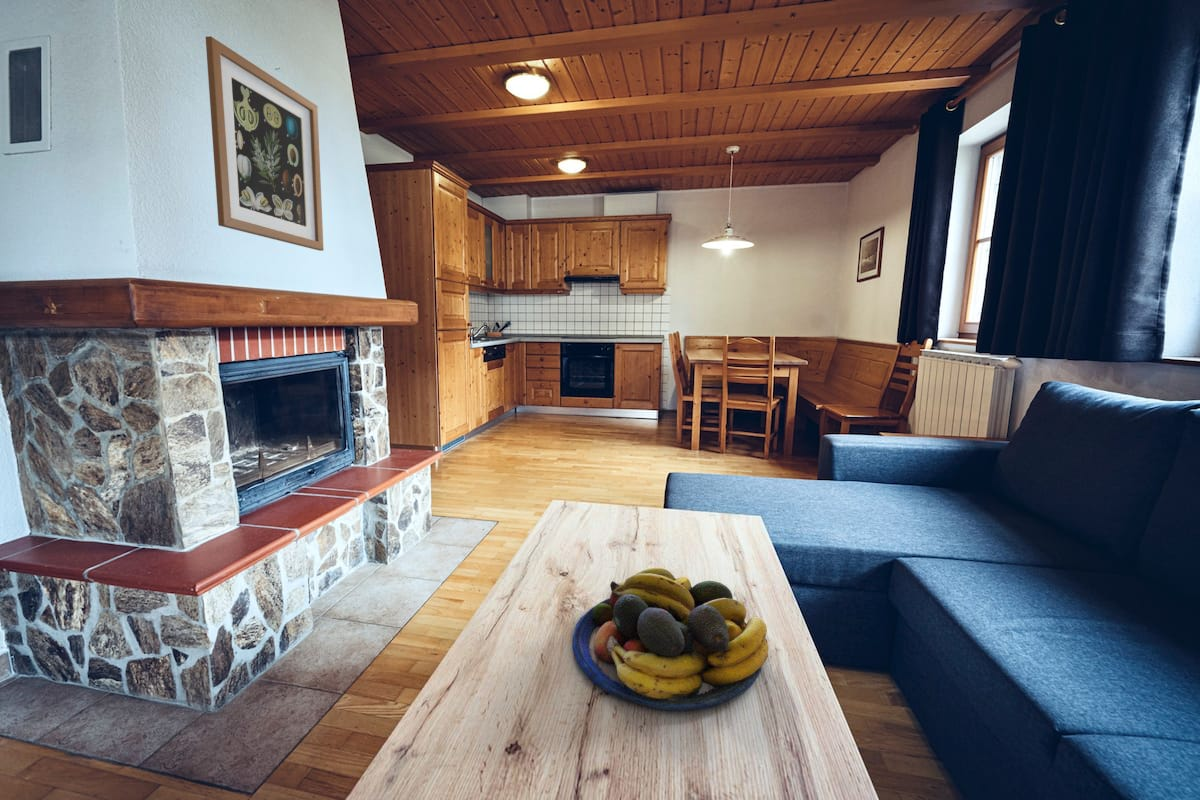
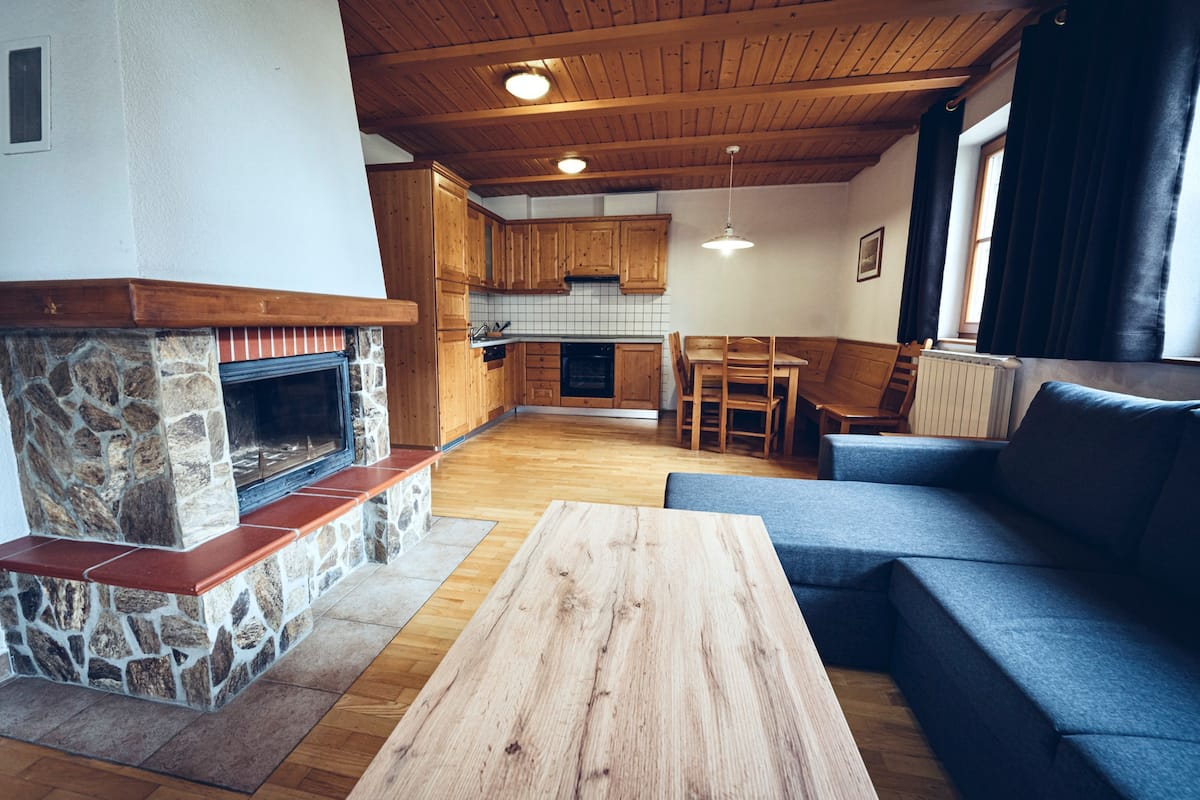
- fruit bowl [571,567,770,712]
- wall art [205,35,325,252]
